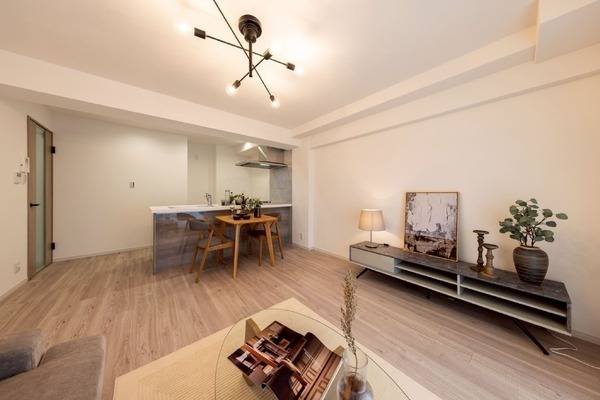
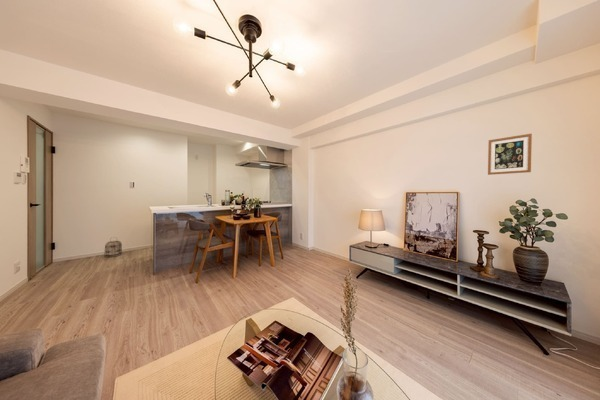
+ wall art [487,133,533,176]
+ basket [103,236,123,258]
